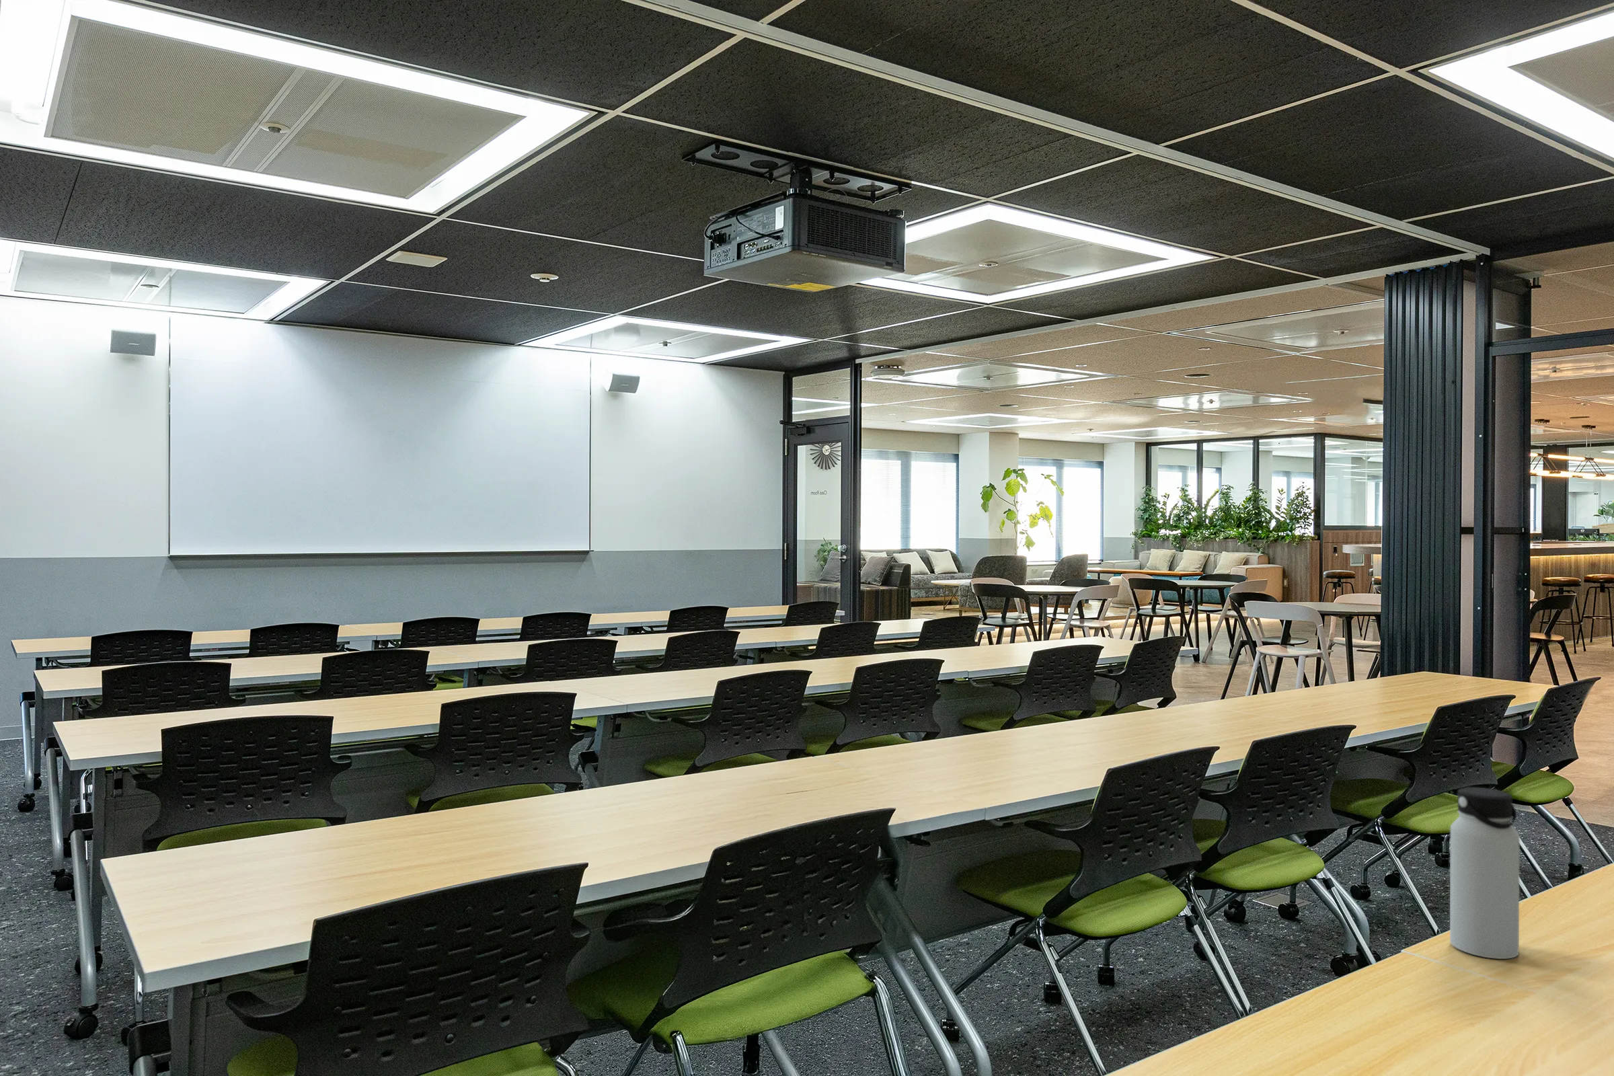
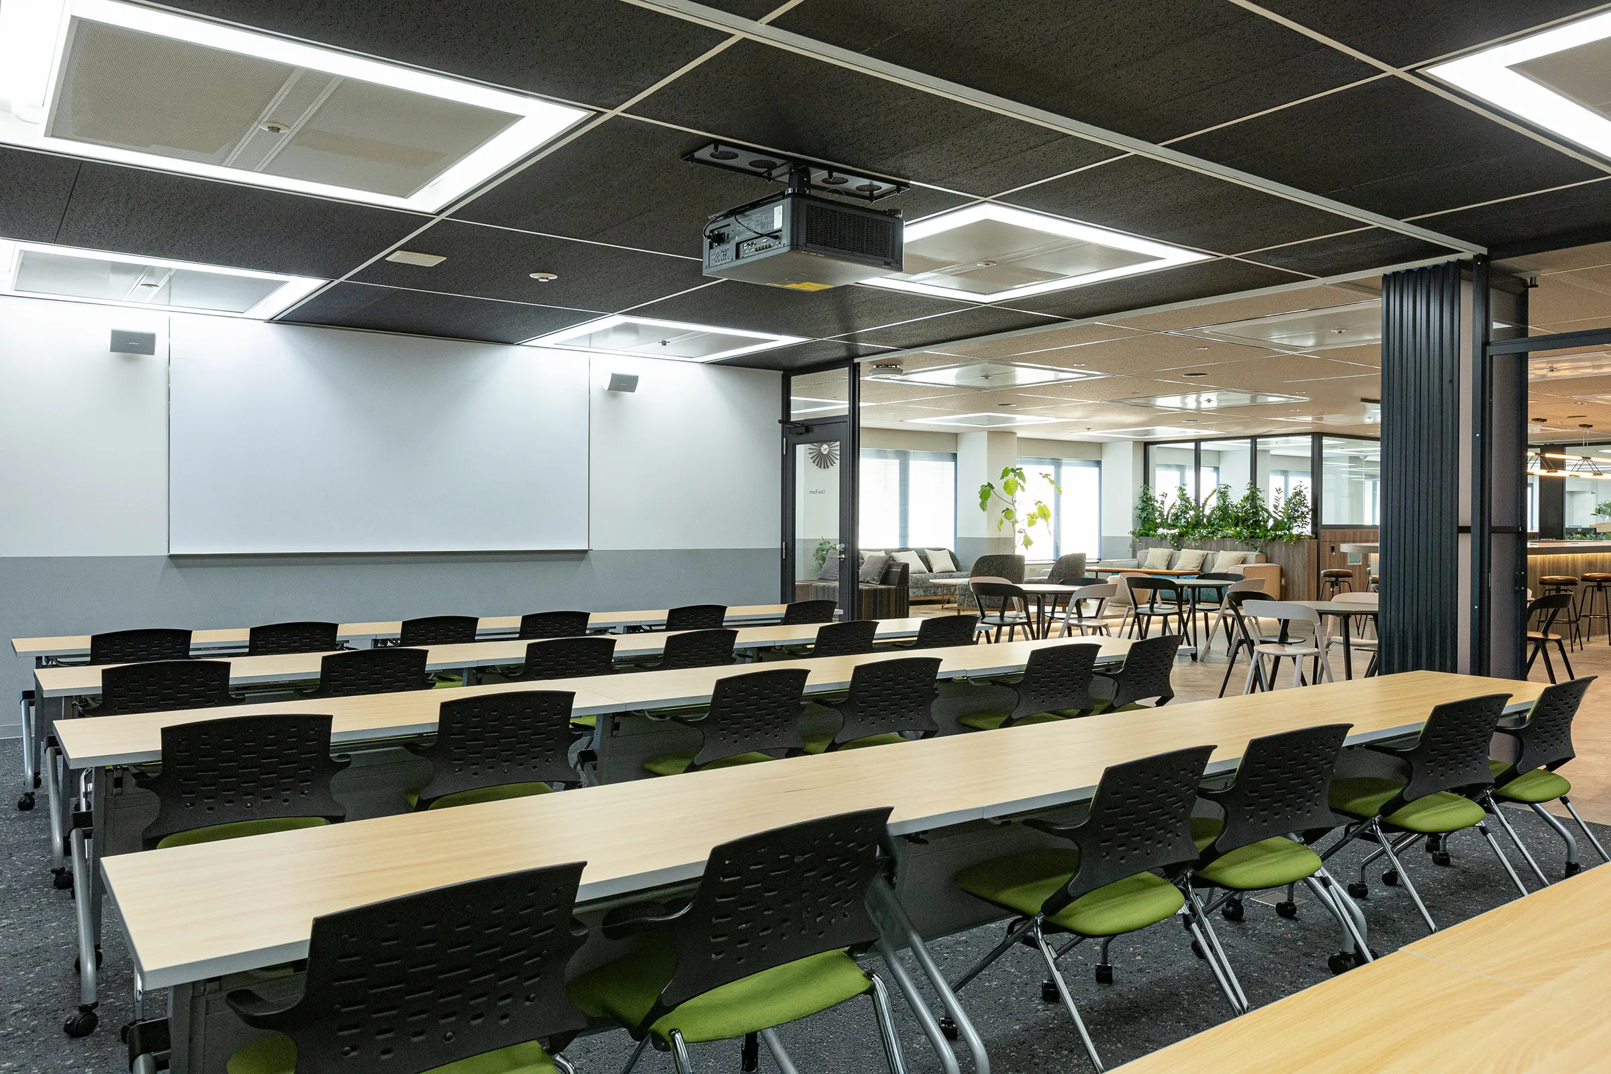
- water bottle [1449,787,1520,960]
